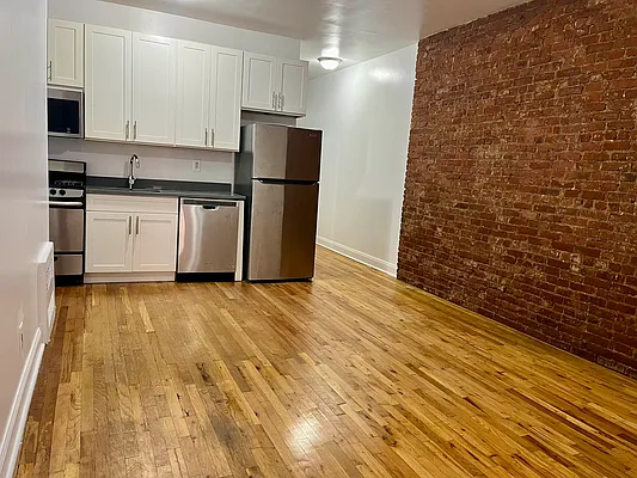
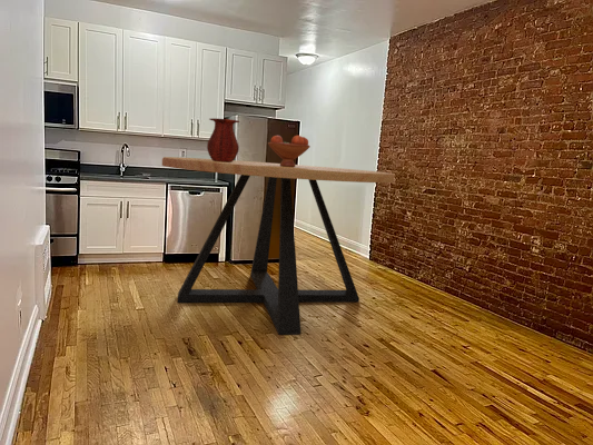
+ fruit bowl [267,135,312,167]
+ vase [206,117,241,162]
+ dining table [161,156,395,336]
